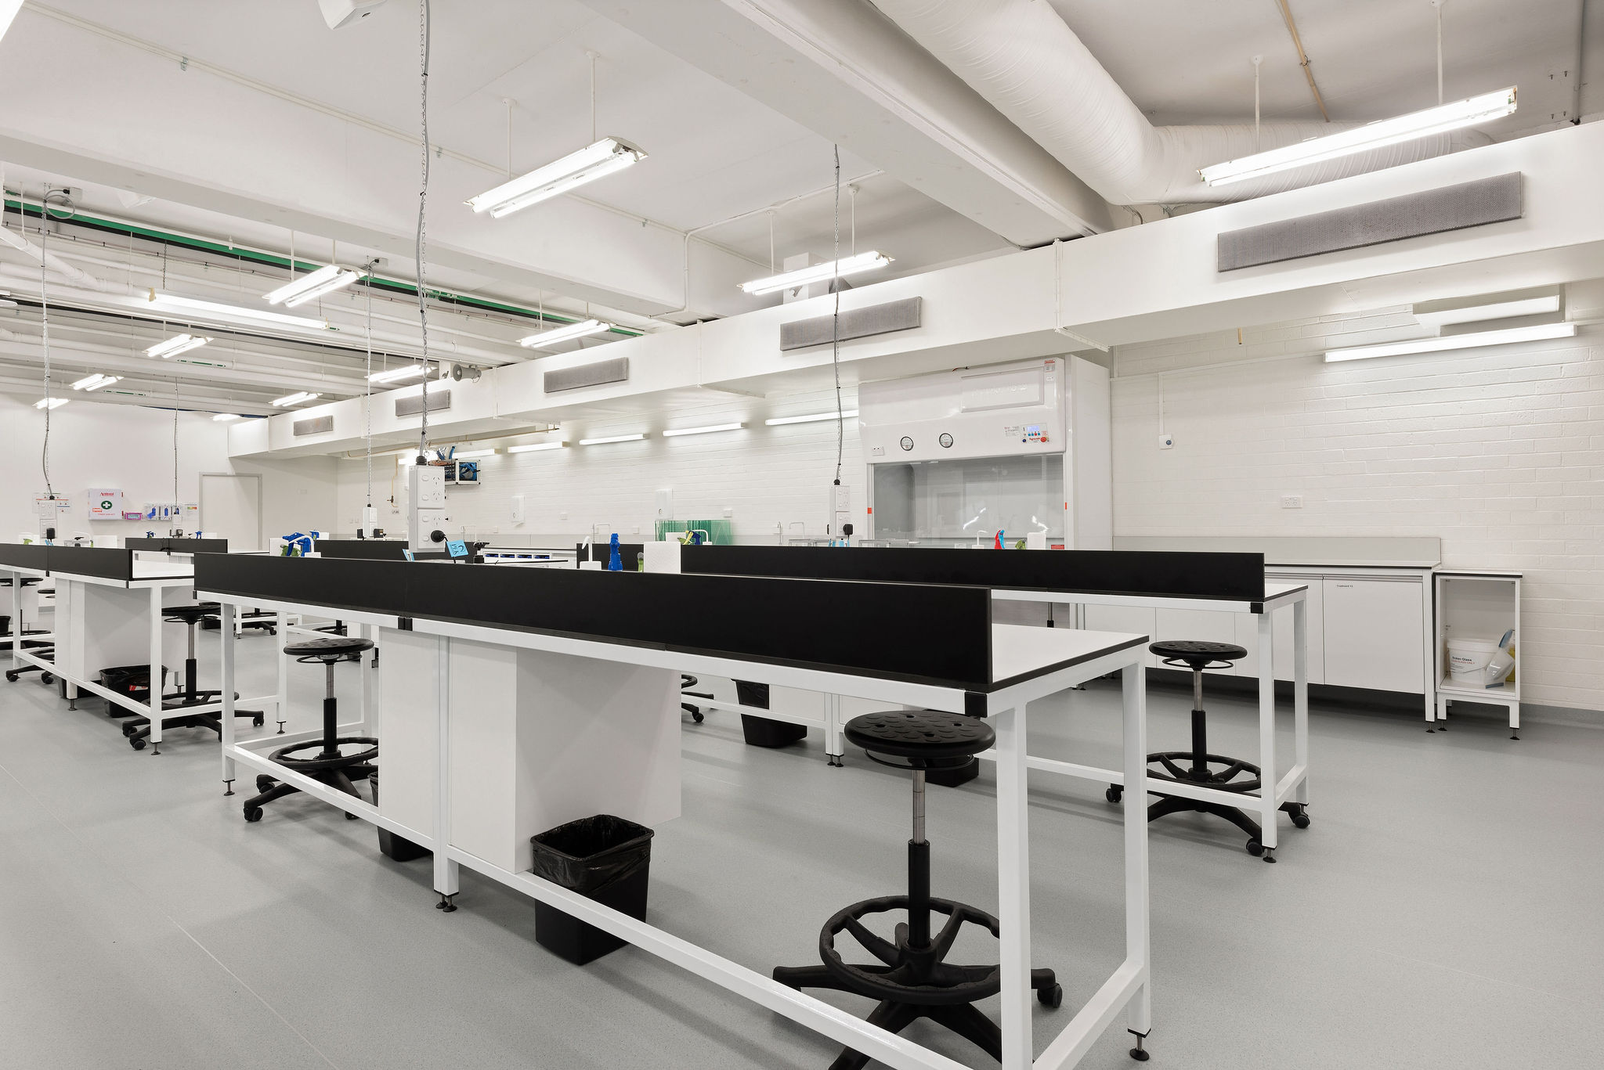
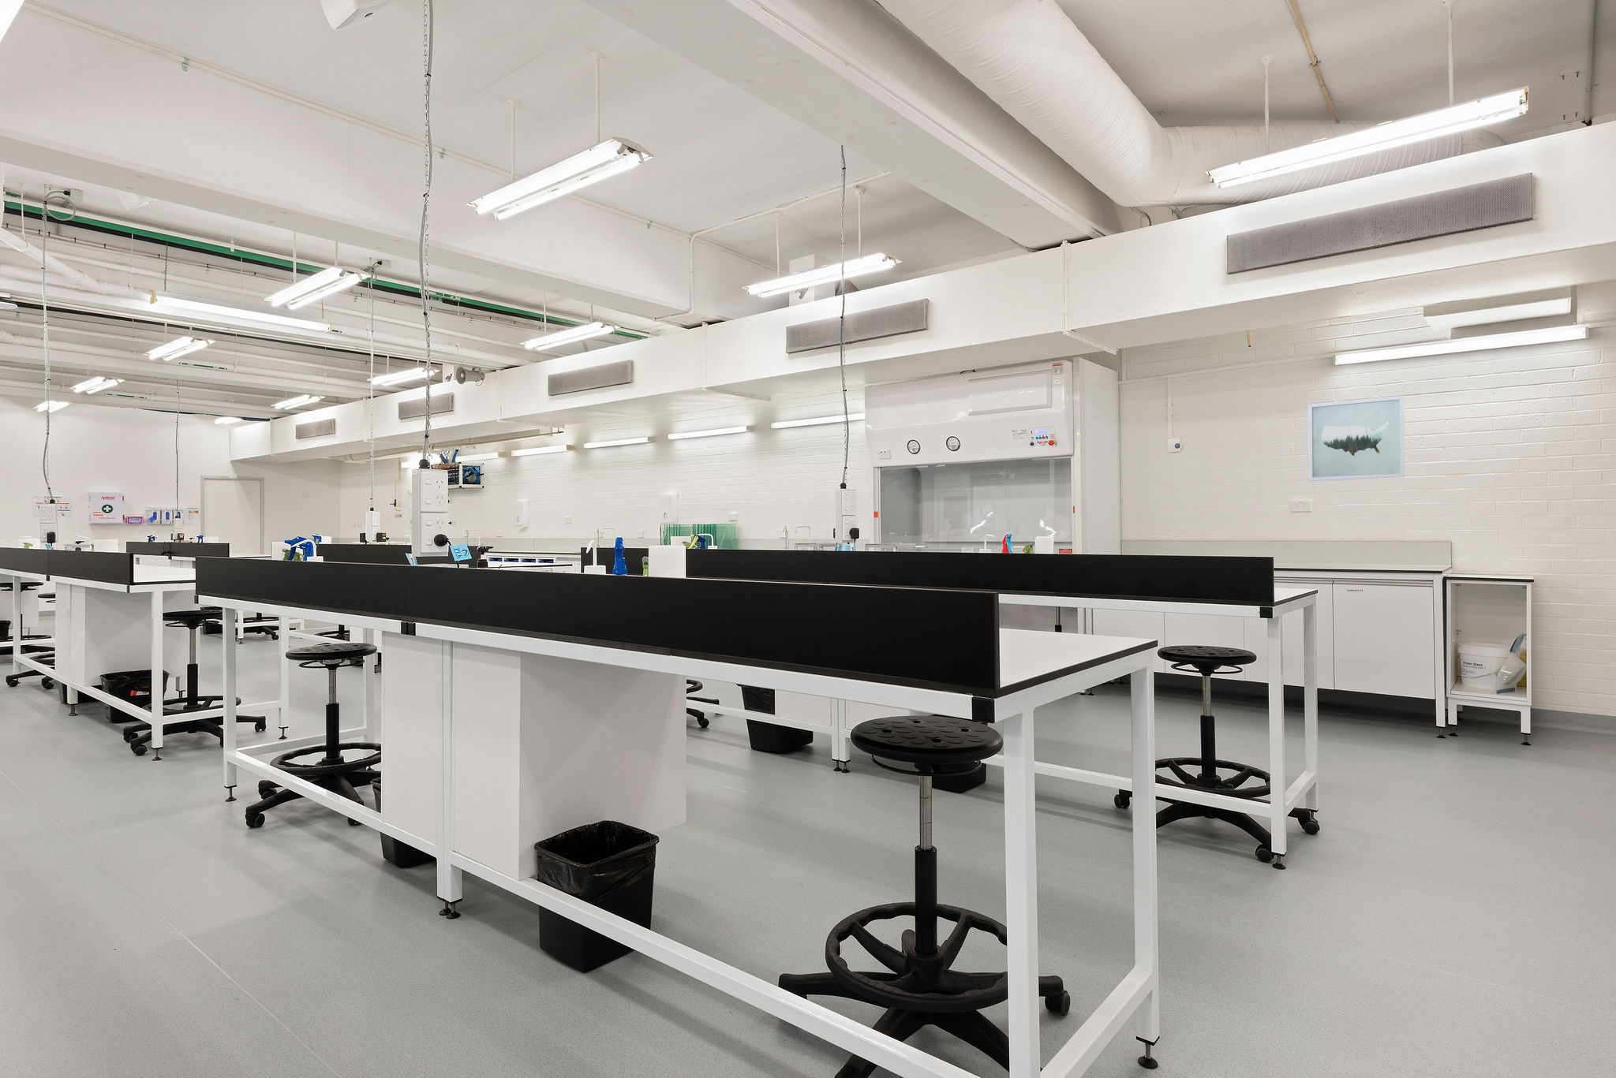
+ wall art [1308,395,1405,481]
